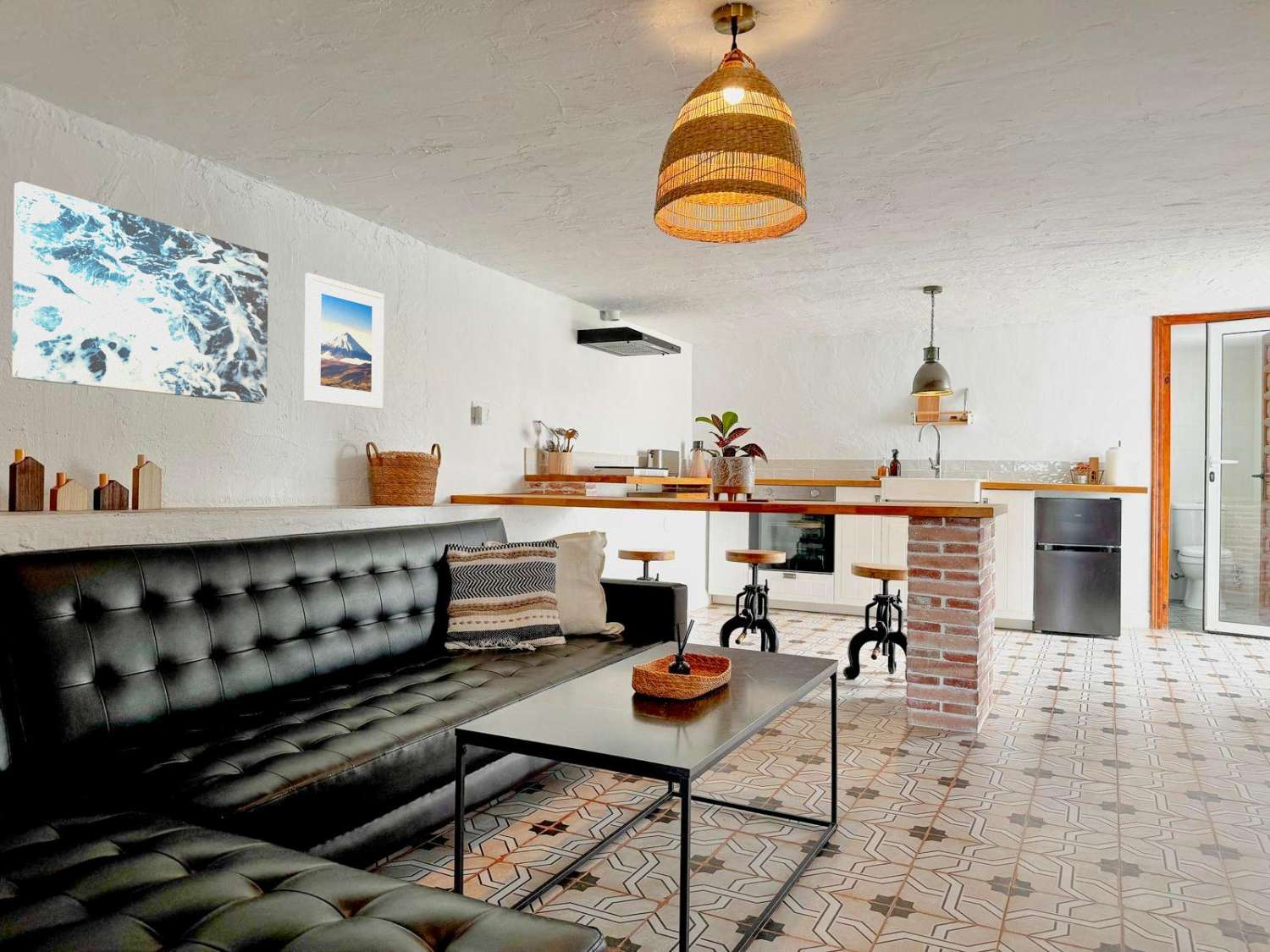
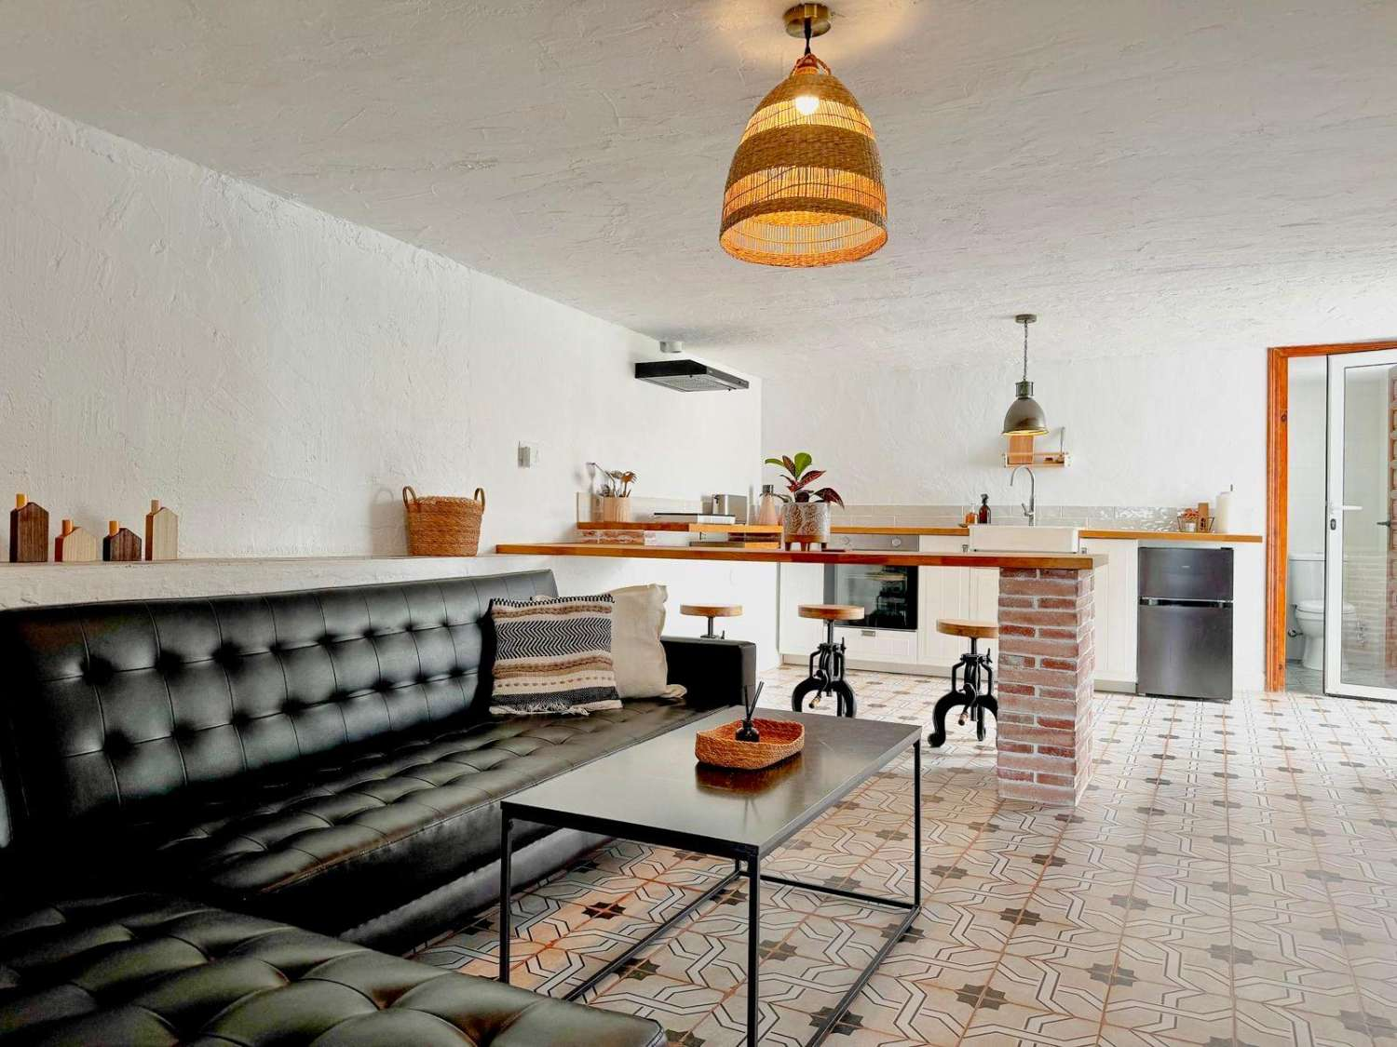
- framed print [303,272,385,410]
- wall art [11,181,269,404]
